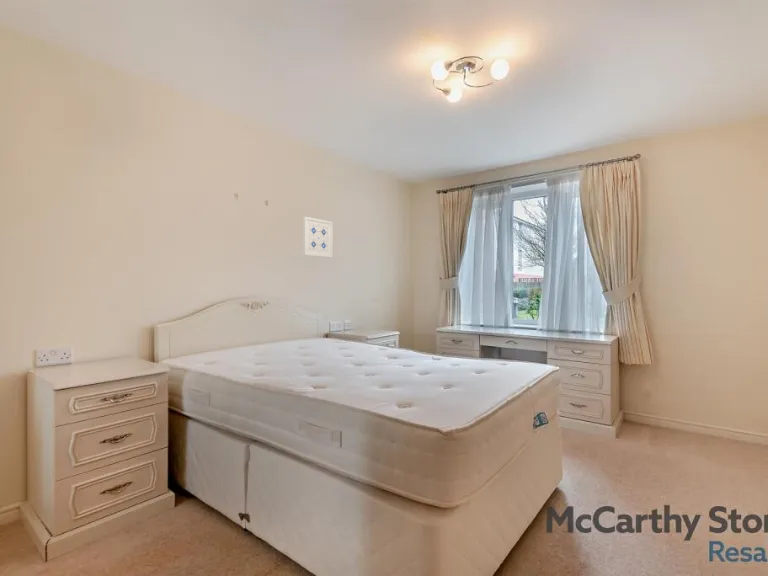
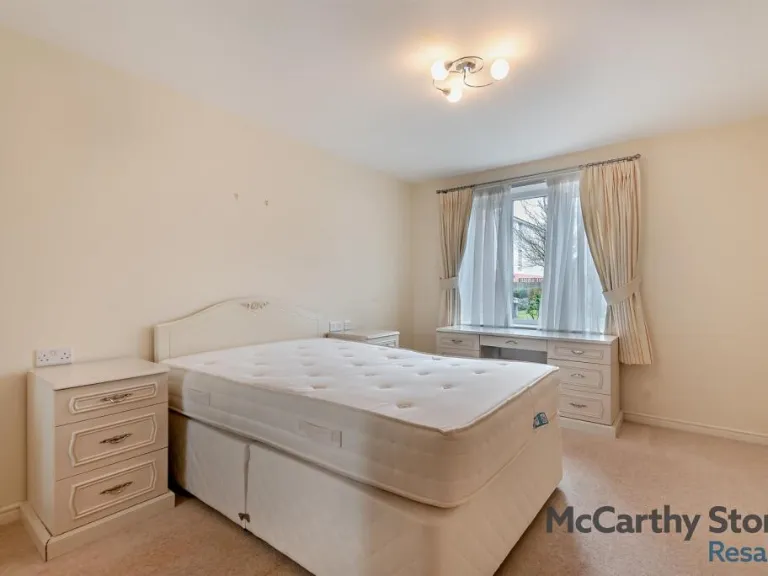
- wall art [302,216,334,259]
